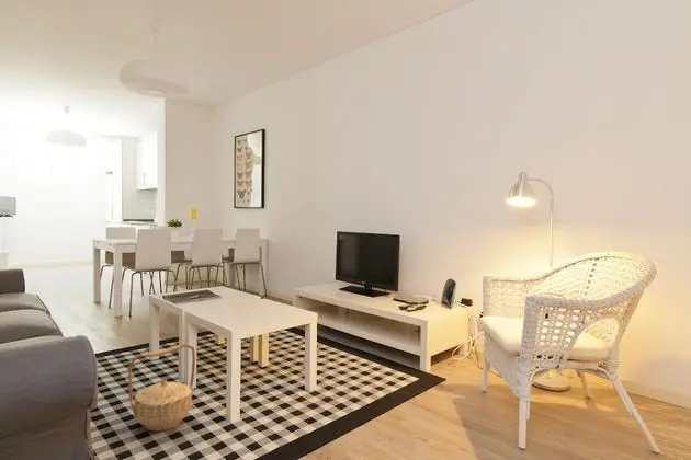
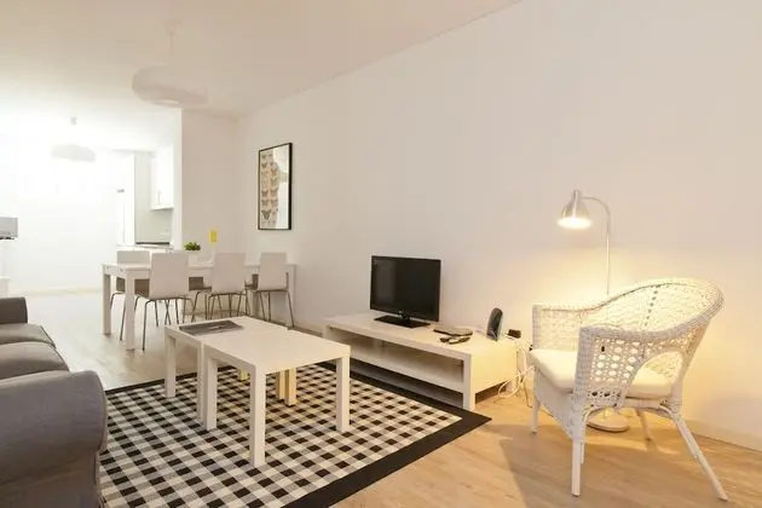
- basket [127,343,196,433]
